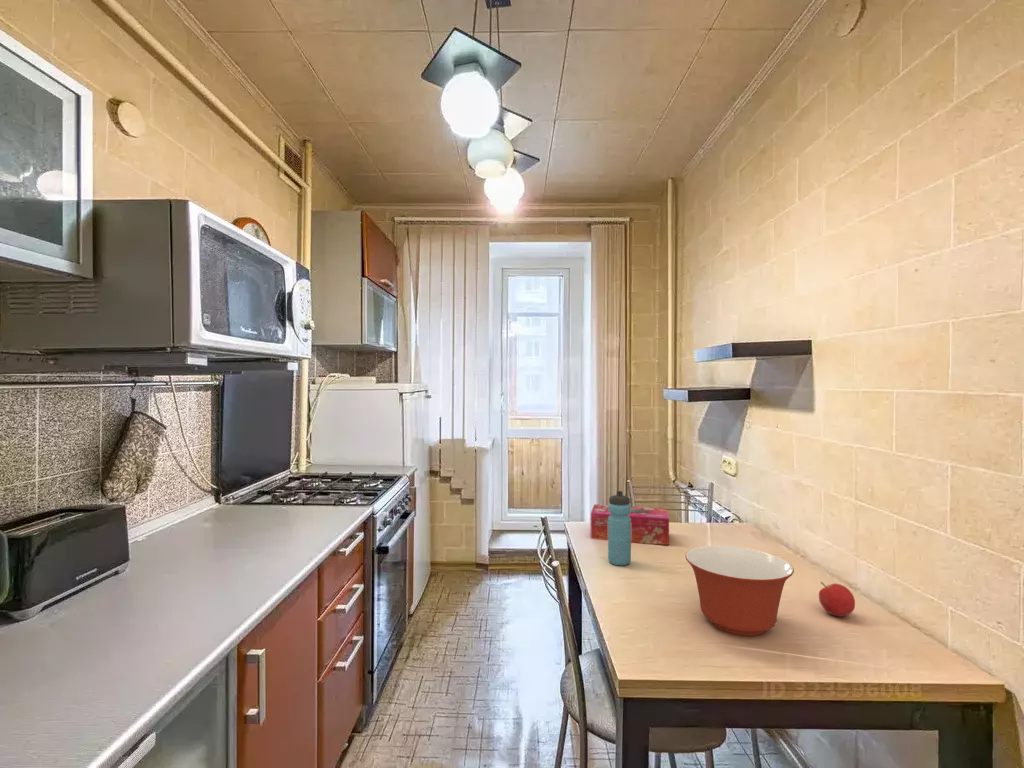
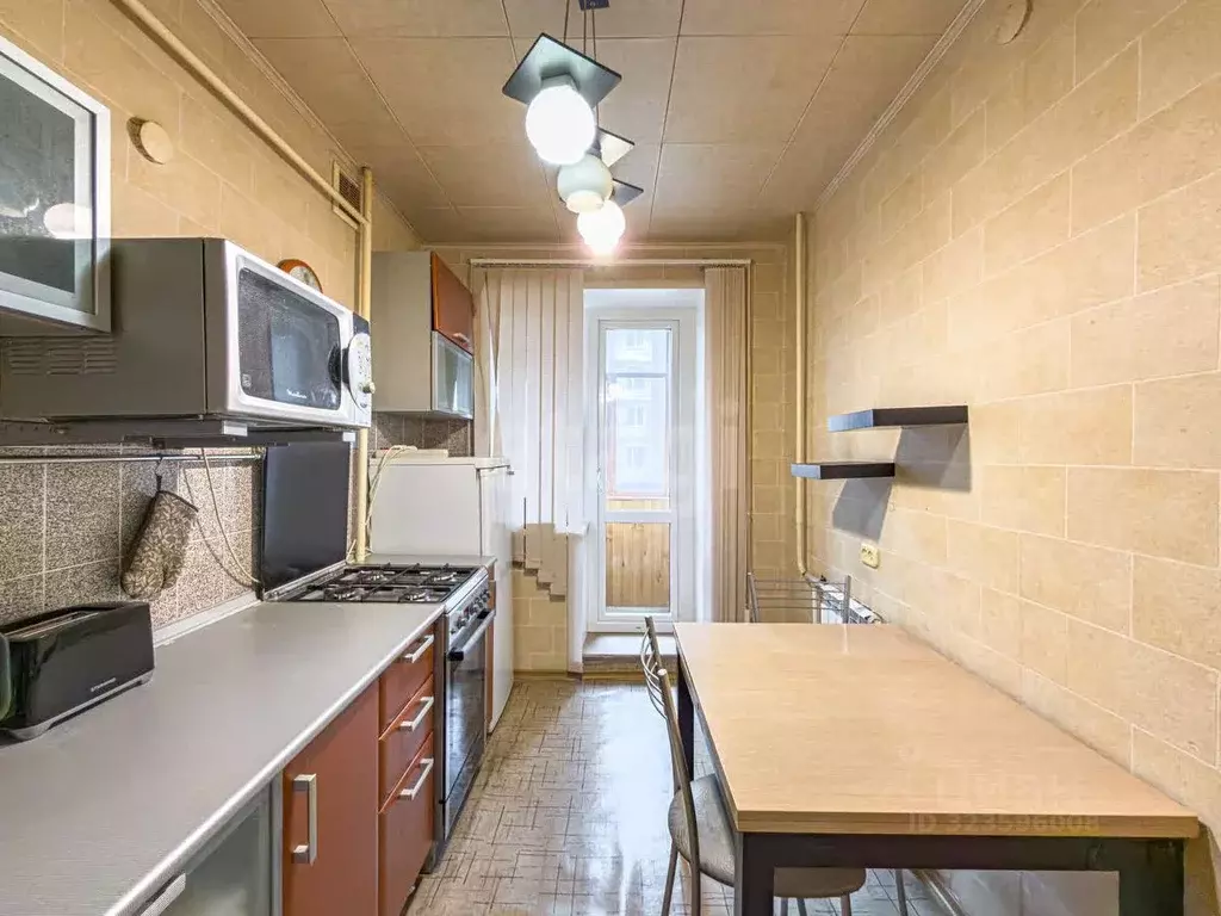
- water bottle [607,490,632,567]
- fruit [818,581,856,618]
- tissue box [590,503,670,546]
- mixing bowl [684,545,795,637]
